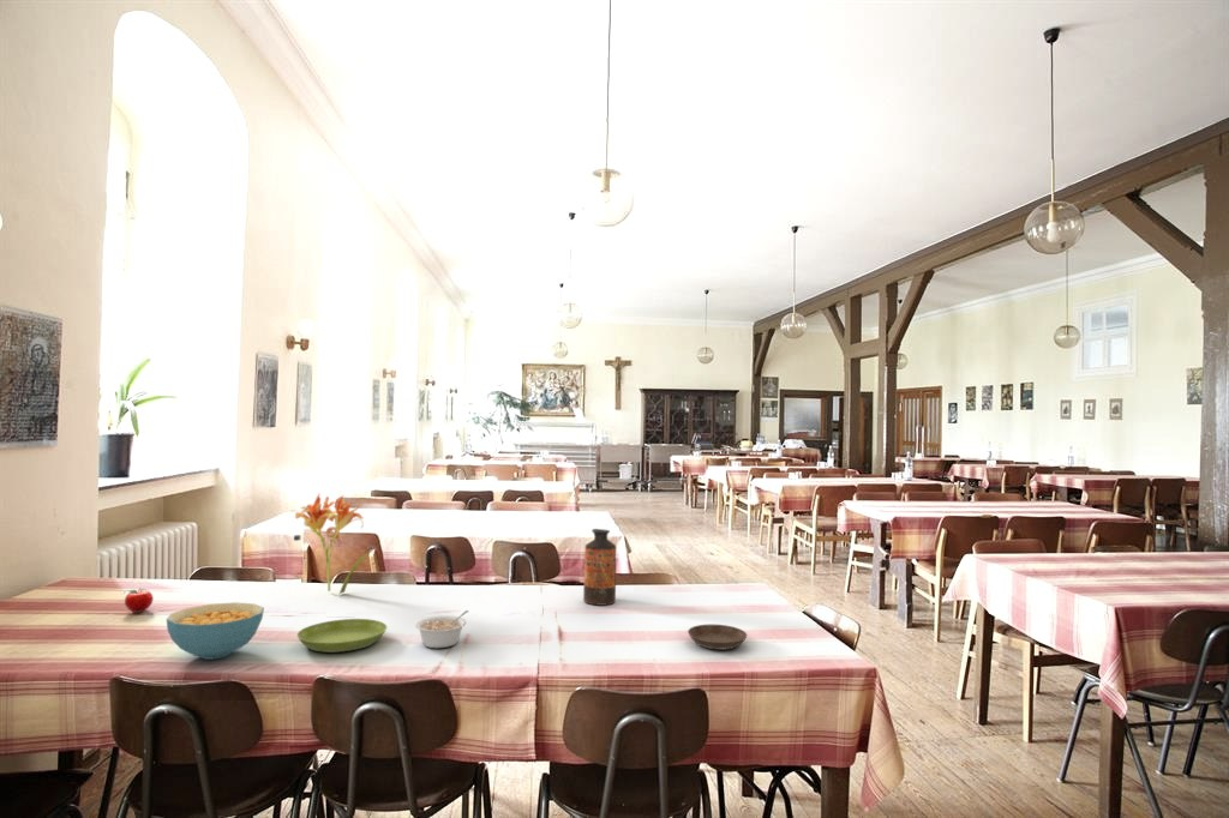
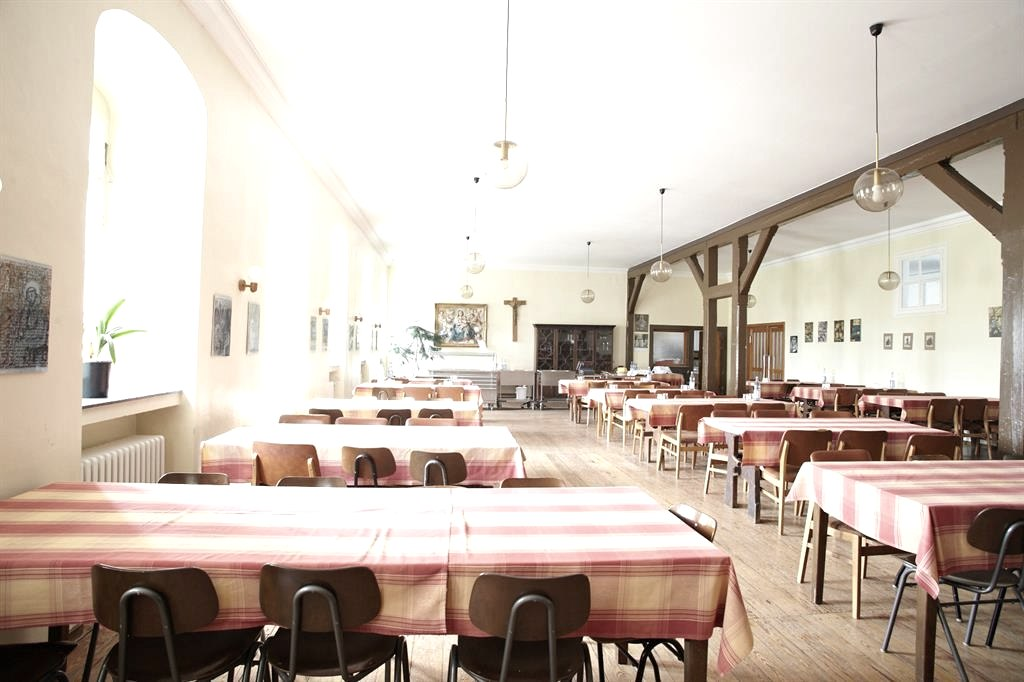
- bottle [582,528,617,607]
- cereal bowl [166,601,265,661]
- legume [414,609,470,649]
- saucer [296,618,388,654]
- apple [122,587,155,613]
- flower [293,493,376,595]
- saucer [687,624,748,651]
